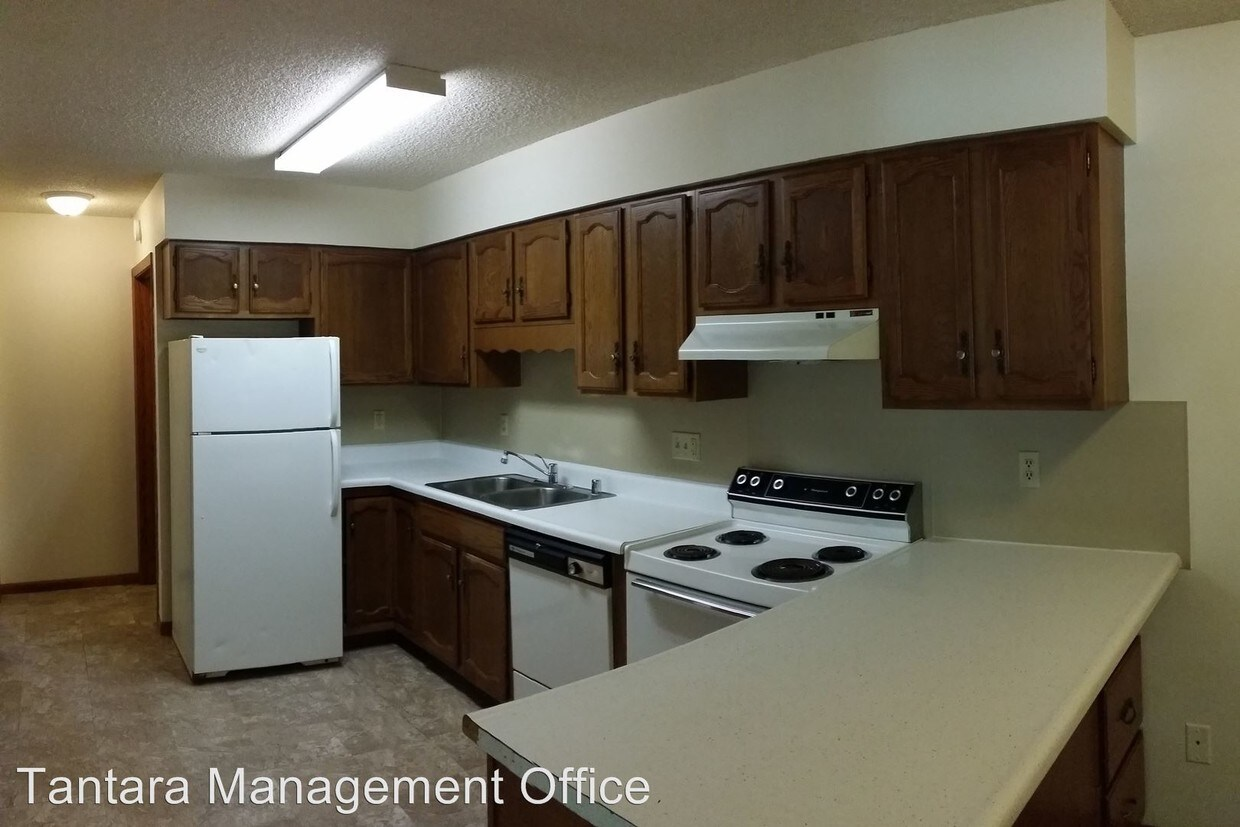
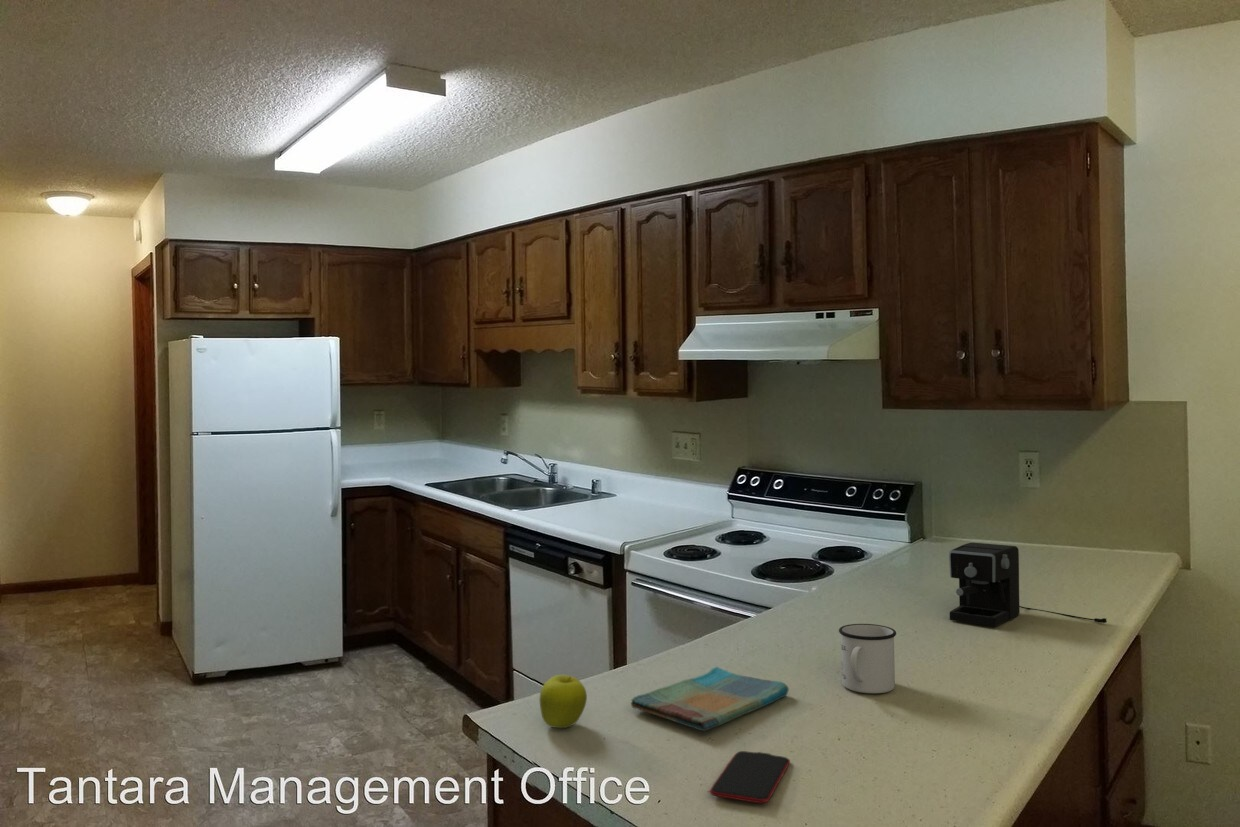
+ dish towel [630,666,790,732]
+ smartphone [706,750,791,804]
+ mug [838,623,897,694]
+ fruit [539,674,588,729]
+ coffee maker [948,541,1108,627]
